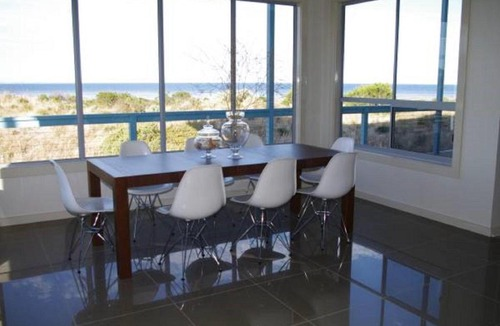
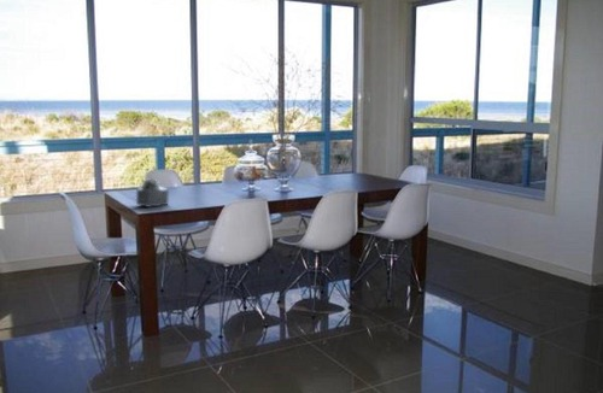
+ succulent plant [135,177,170,209]
